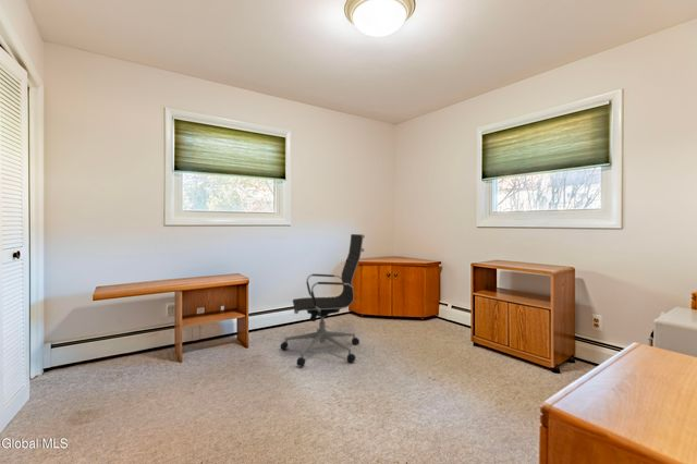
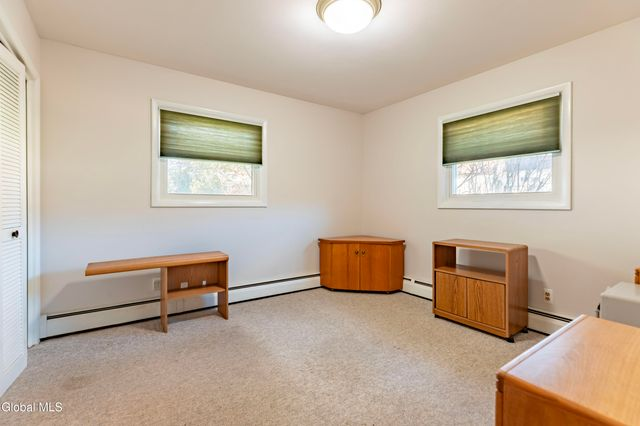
- office chair [279,233,366,367]
